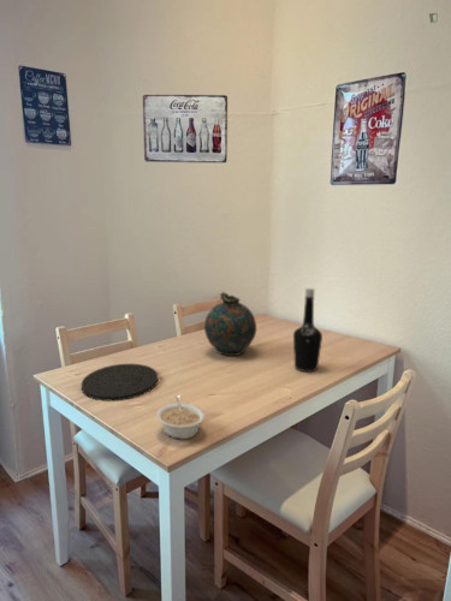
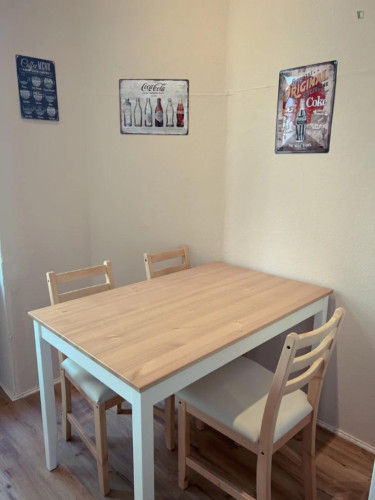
- snuff bottle [203,291,257,357]
- legume [155,394,206,440]
- plate [81,363,160,401]
- bottle [292,287,324,373]
